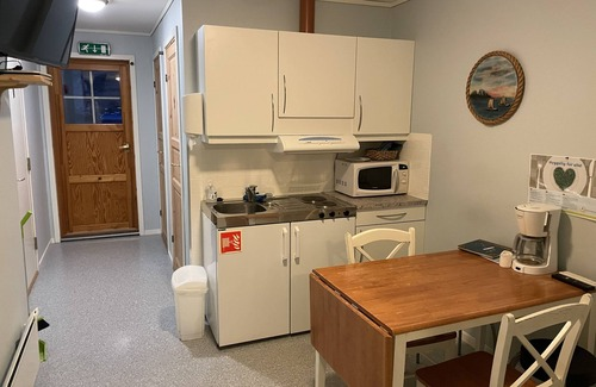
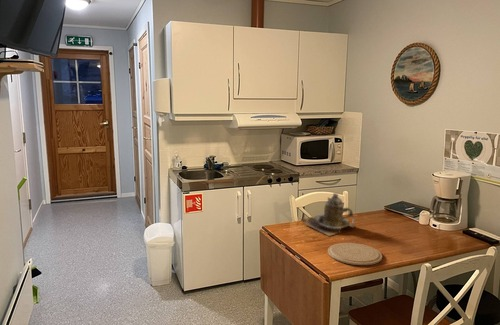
+ plate [327,242,383,266]
+ teapot [300,192,356,237]
